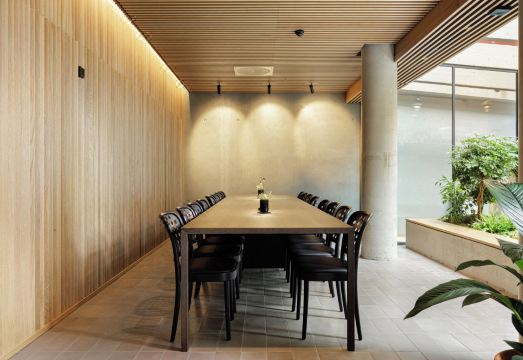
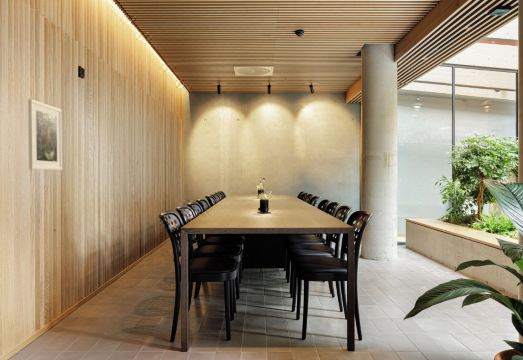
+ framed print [27,98,63,171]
